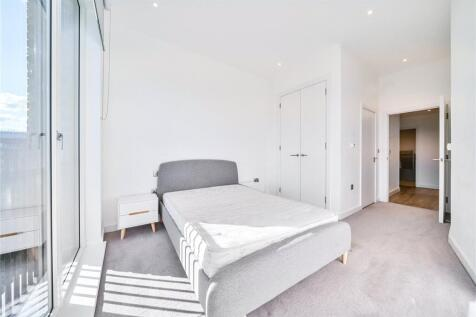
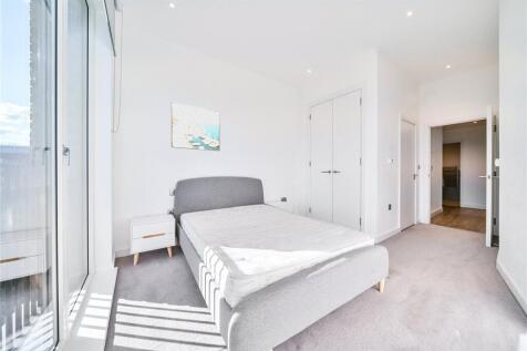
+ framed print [170,102,221,152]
